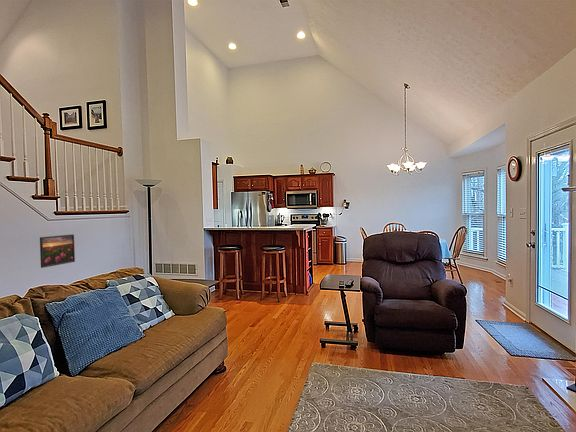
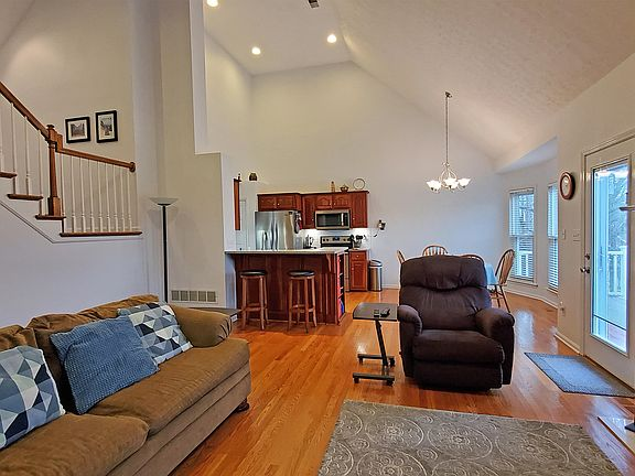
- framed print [39,233,76,269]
